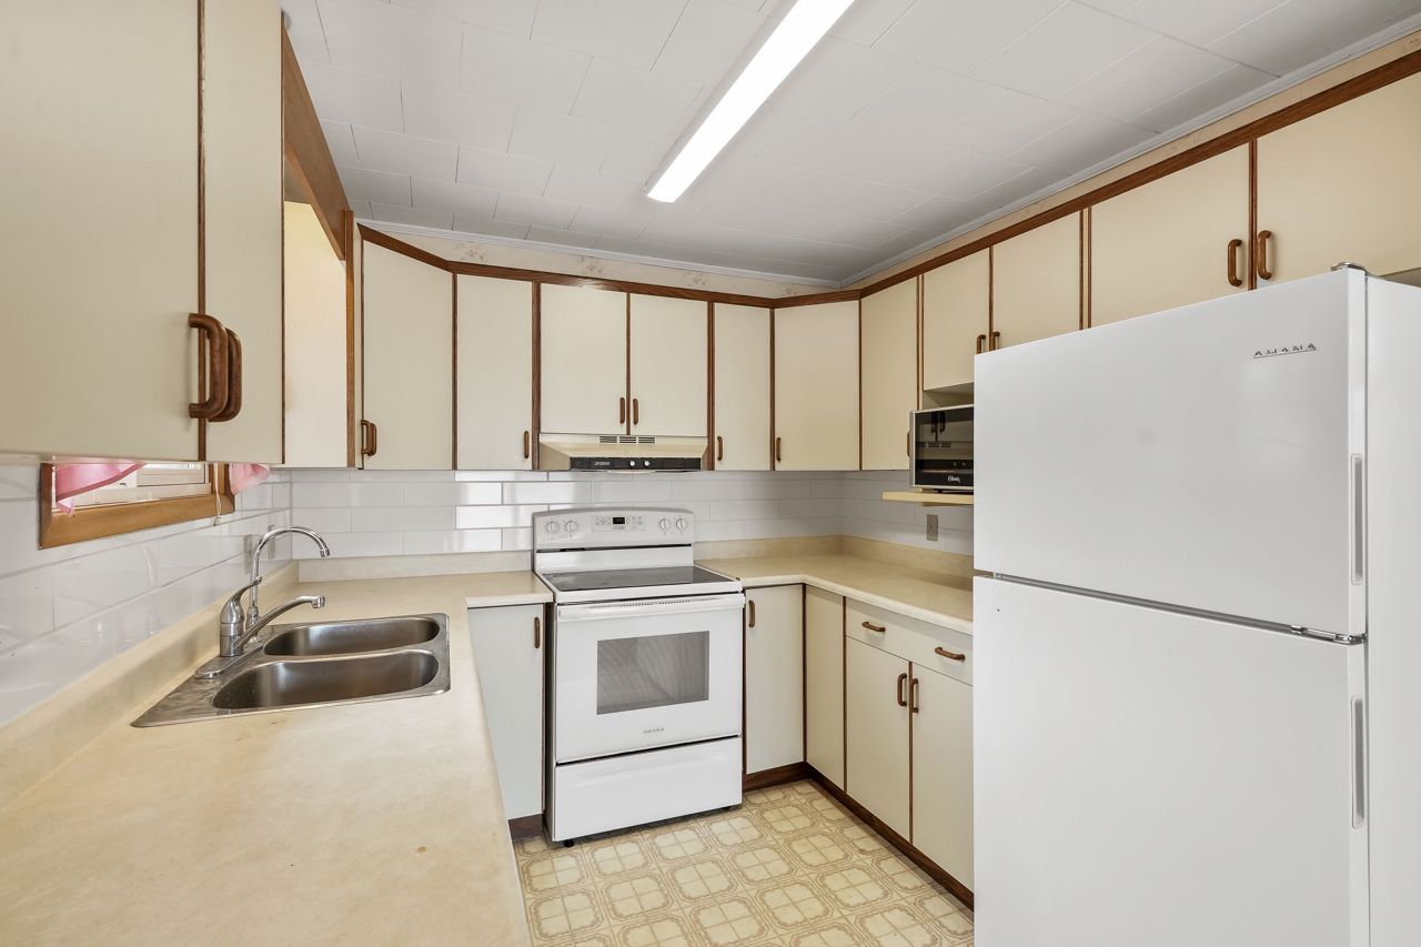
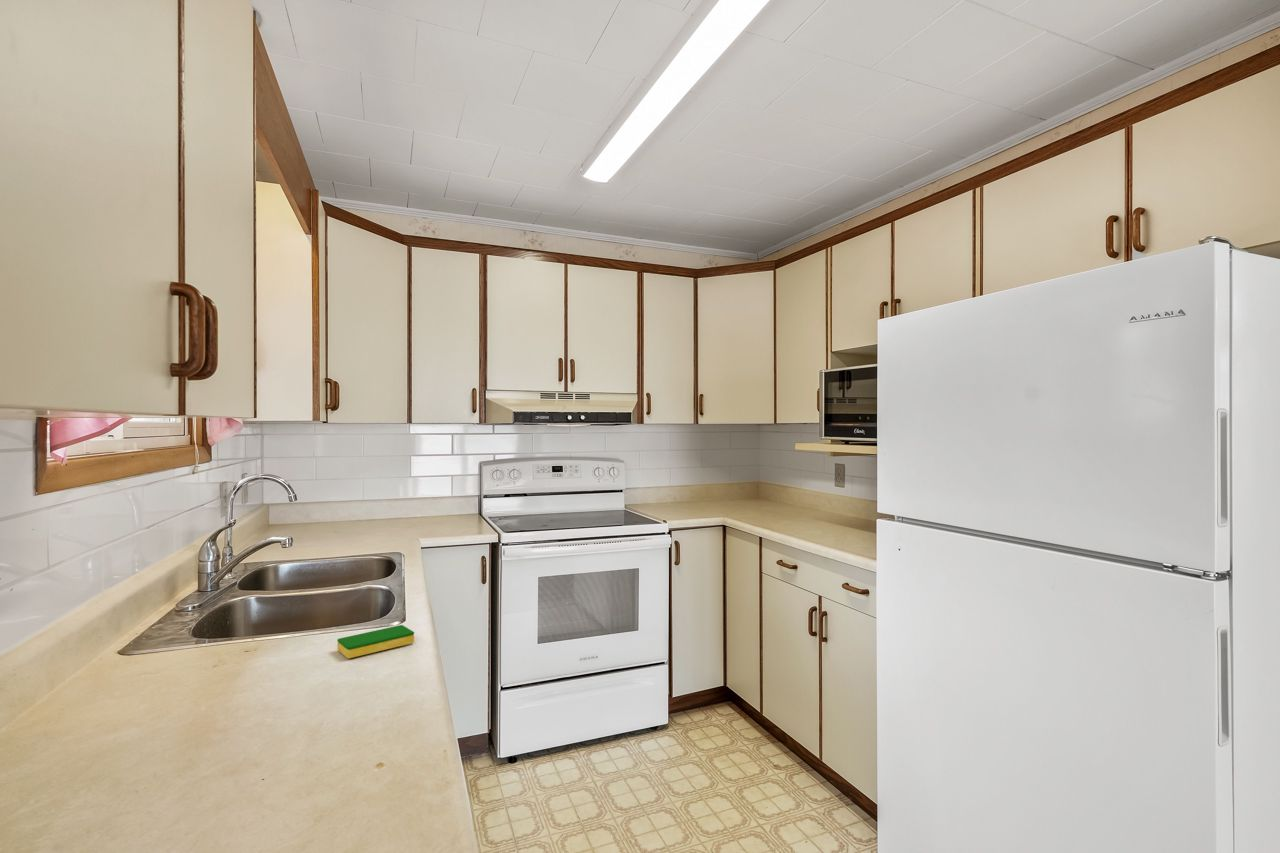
+ dish sponge [336,624,415,659]
